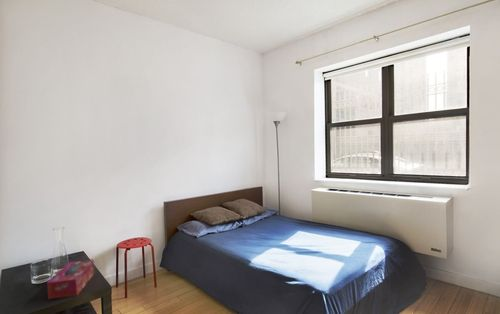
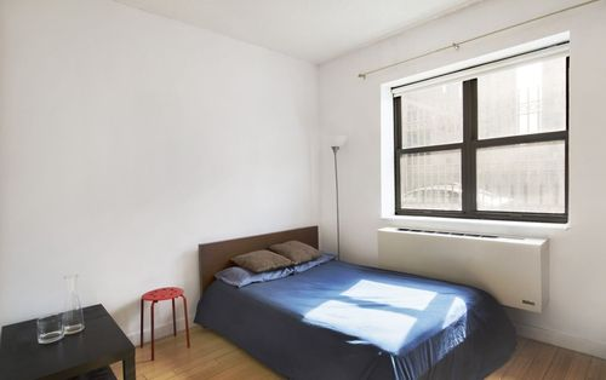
- tissue box [46,259,95,300]
